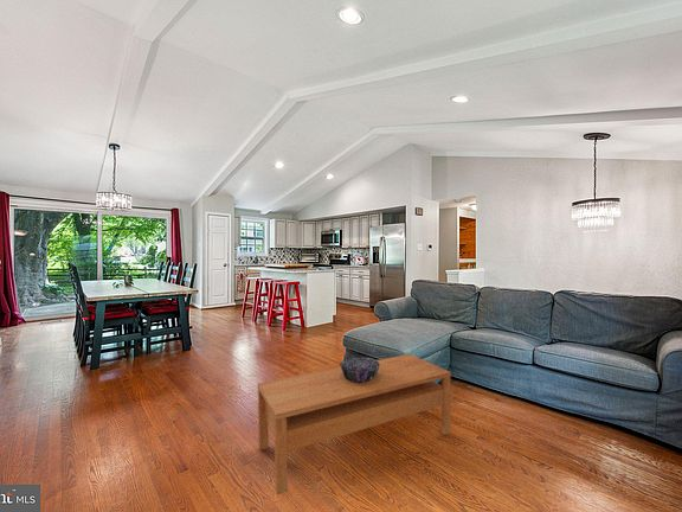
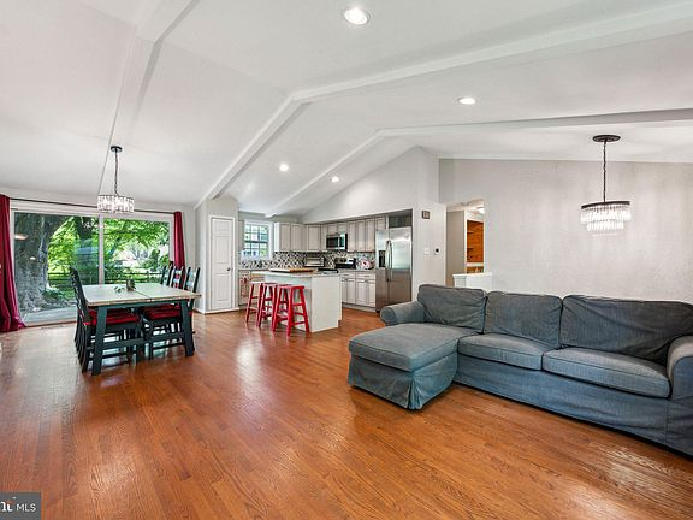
- decorative bowl [339,357,380,383]
- coffee table [257,353,452,495]
